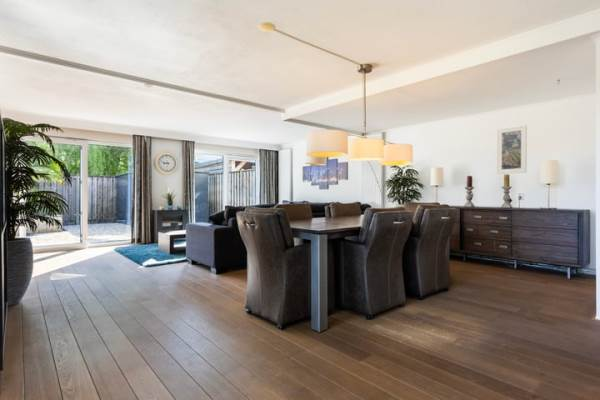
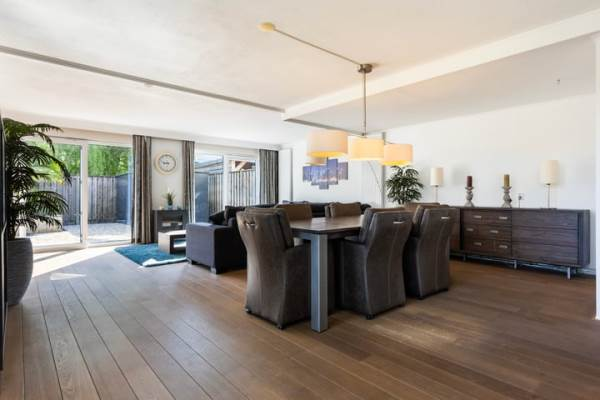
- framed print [496,124,528,175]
